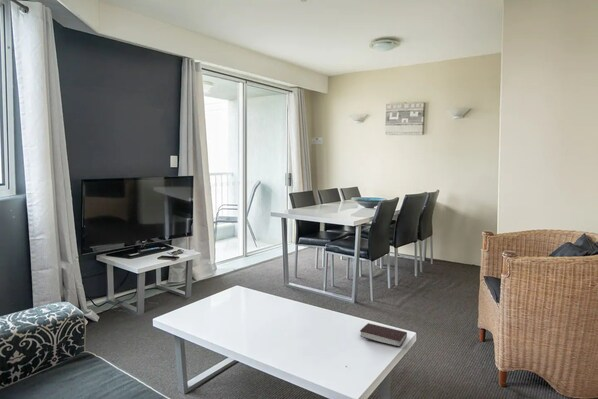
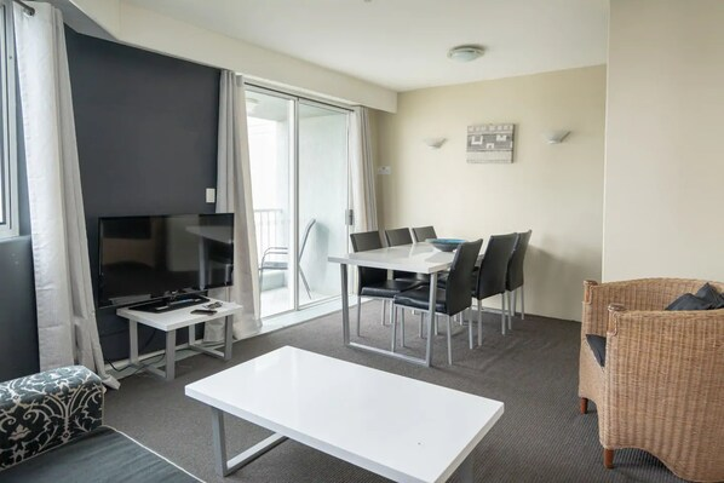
- book [359,322,408,348]
